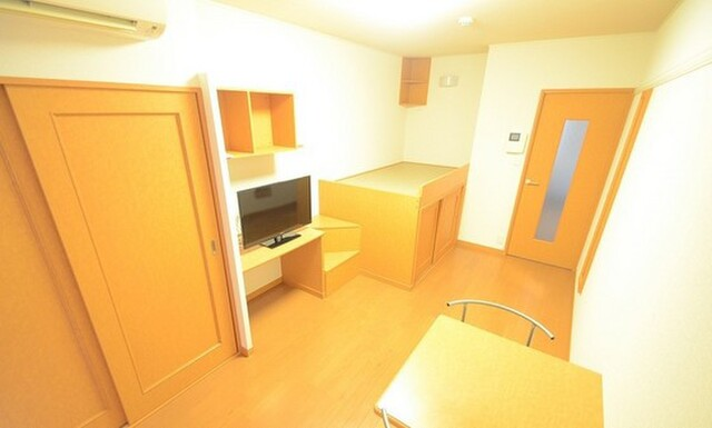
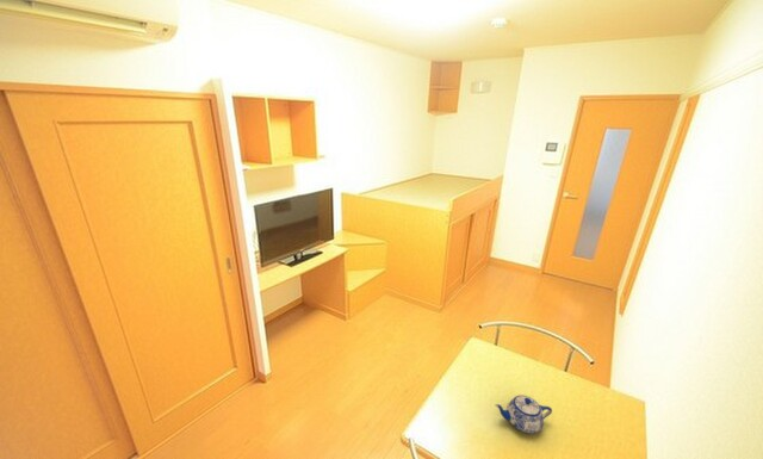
+ teapot [494,395,553,434]
